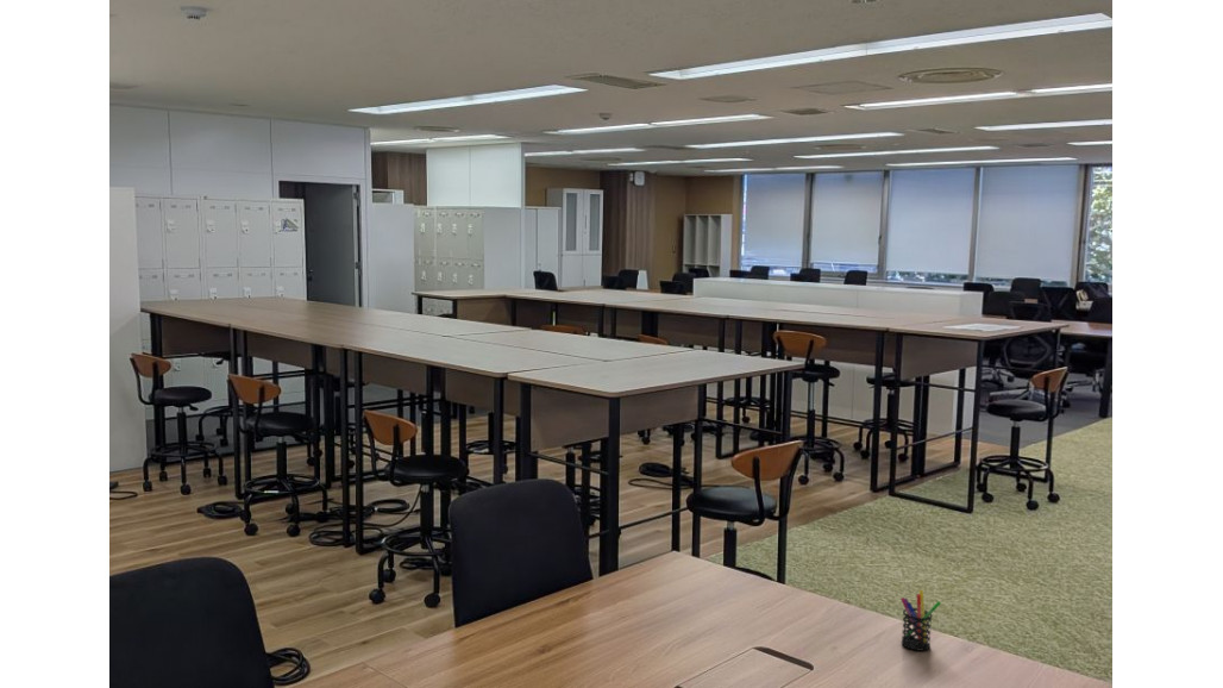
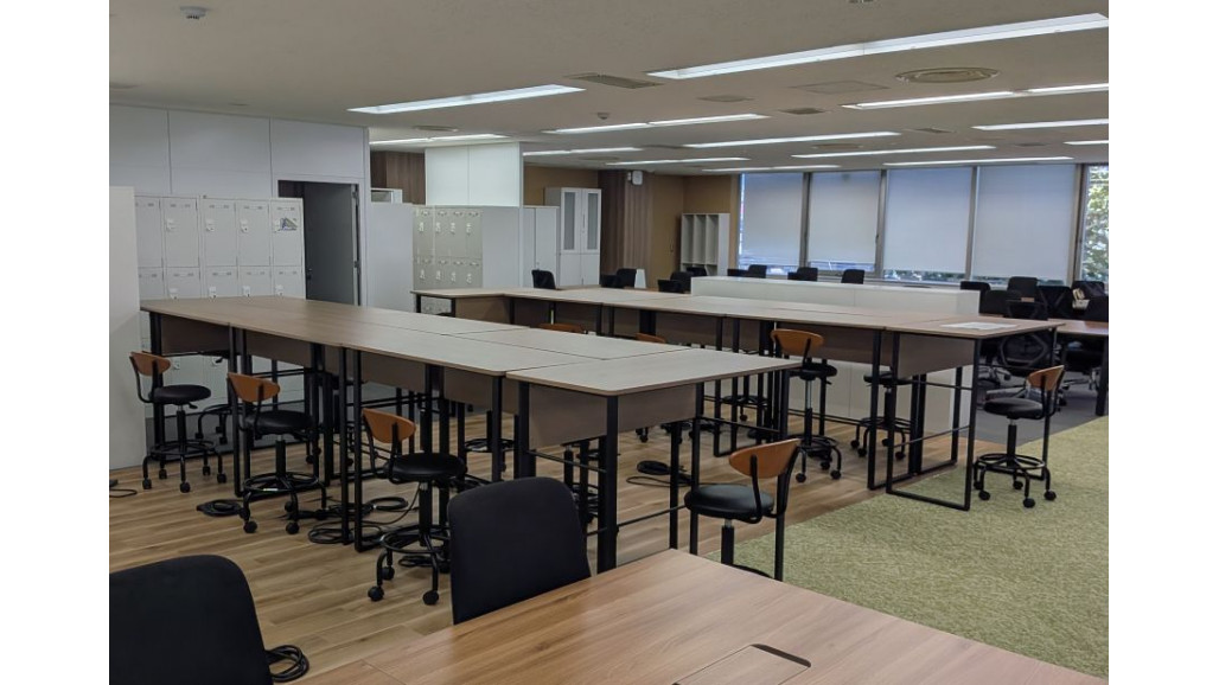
- pen holder [899,589,942,652]
